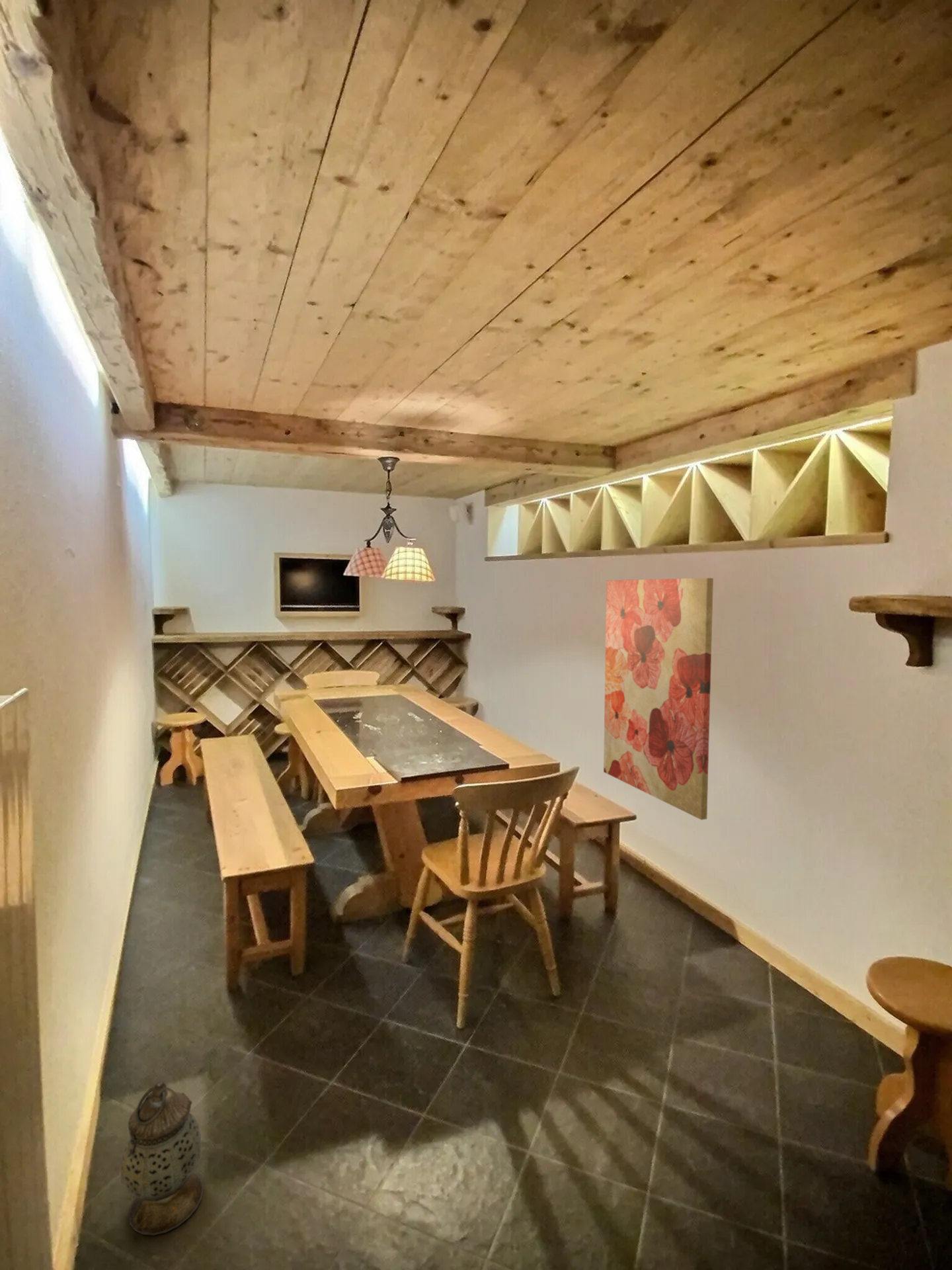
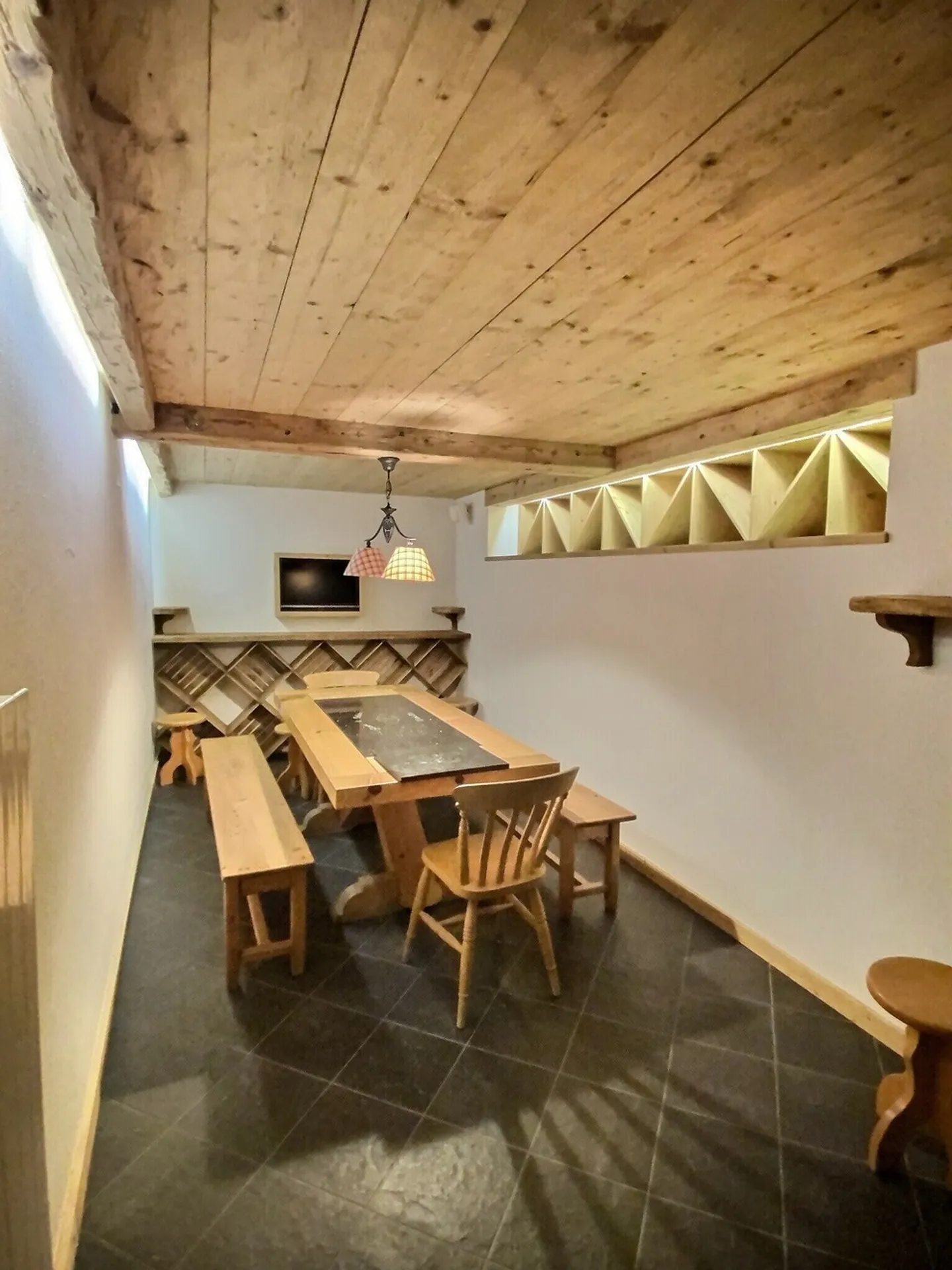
- wall art [603,577,714,820]
- lantern [120,1081,204,1236]
